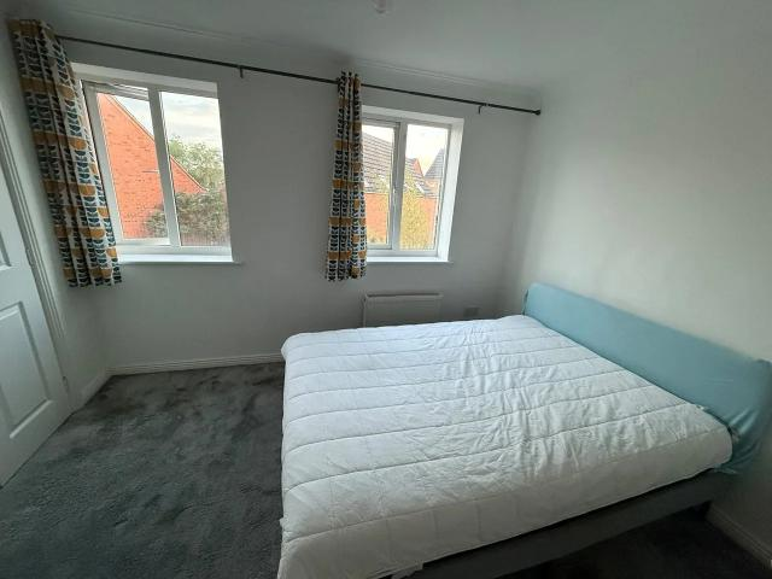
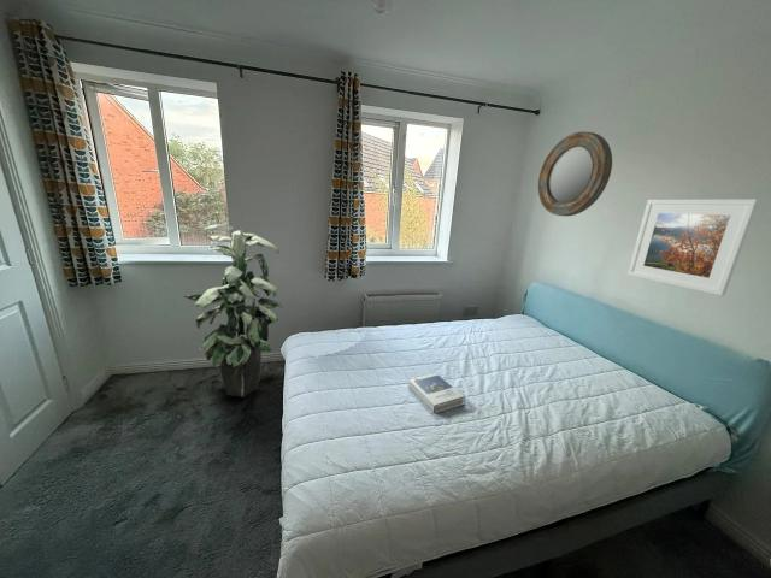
+ hardback book [407,372,467,414]
+ home mirror [537,131,613,217]
+ indoor plant [182,224,284,399]
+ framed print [626,199,760,297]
